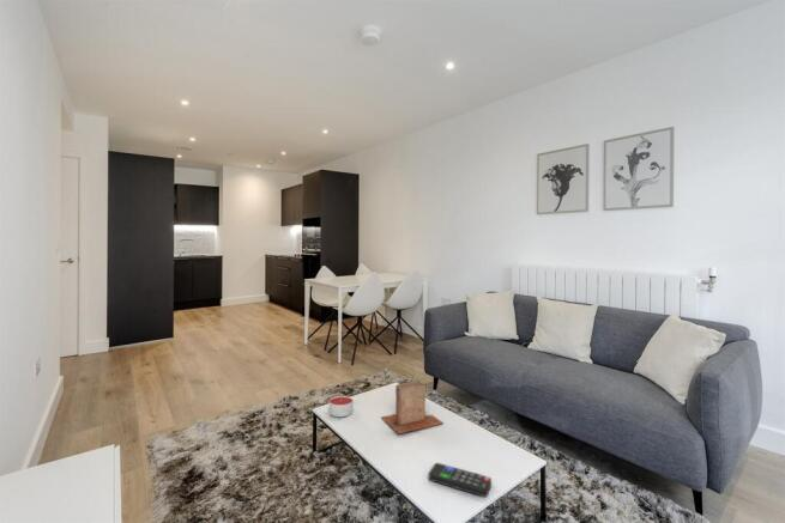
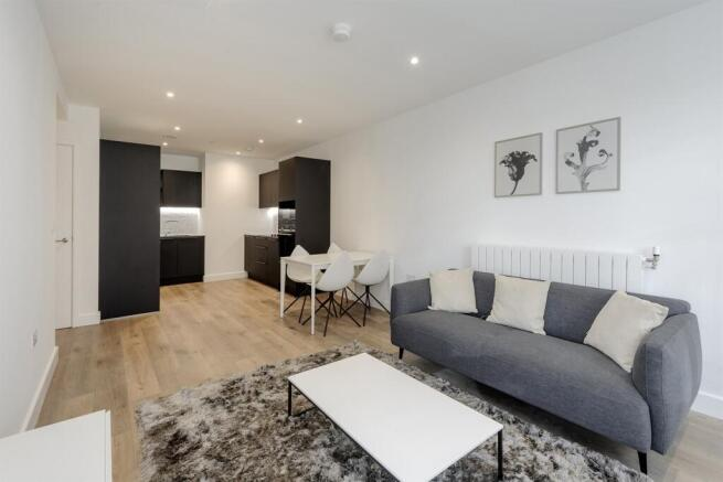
- remote control [428,462,493,498]
- book [380,379,445,434]
- candle [328,395,354,418]
